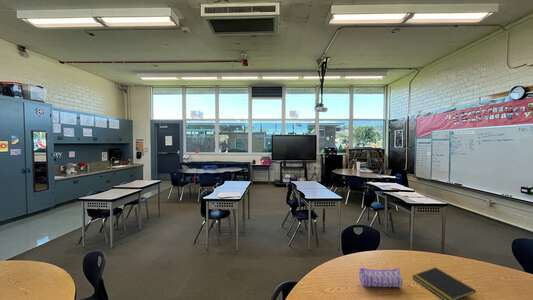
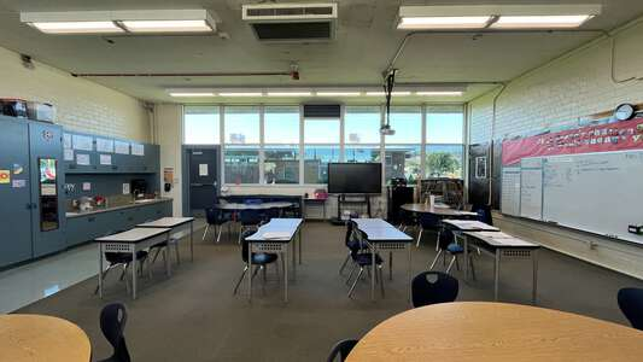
- notepad [411,266,477,300]
- pencil case [358,266,403,288]
